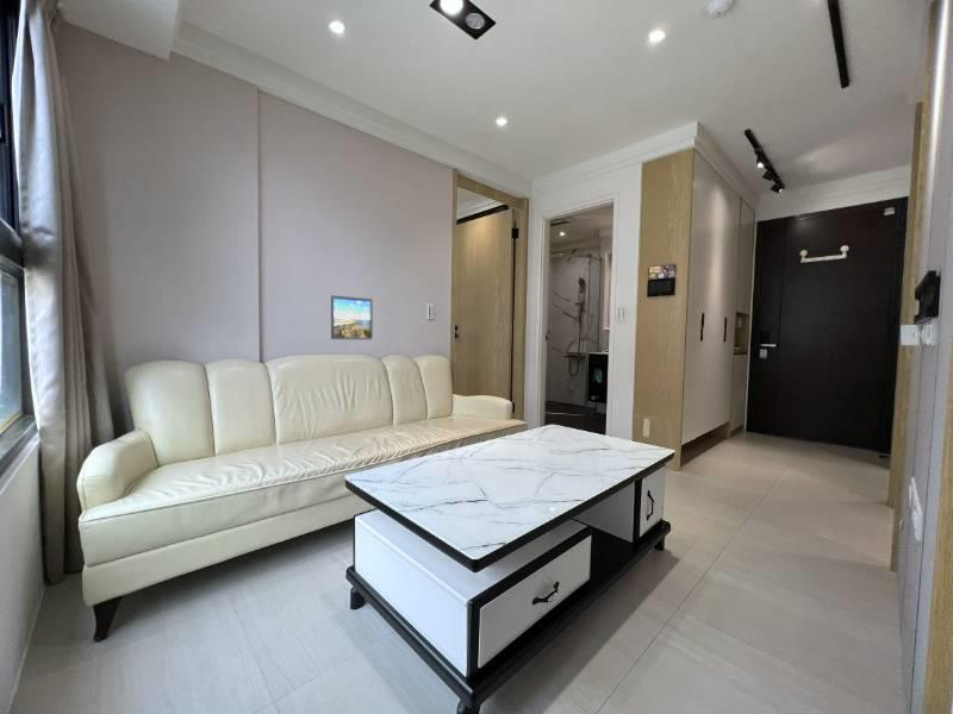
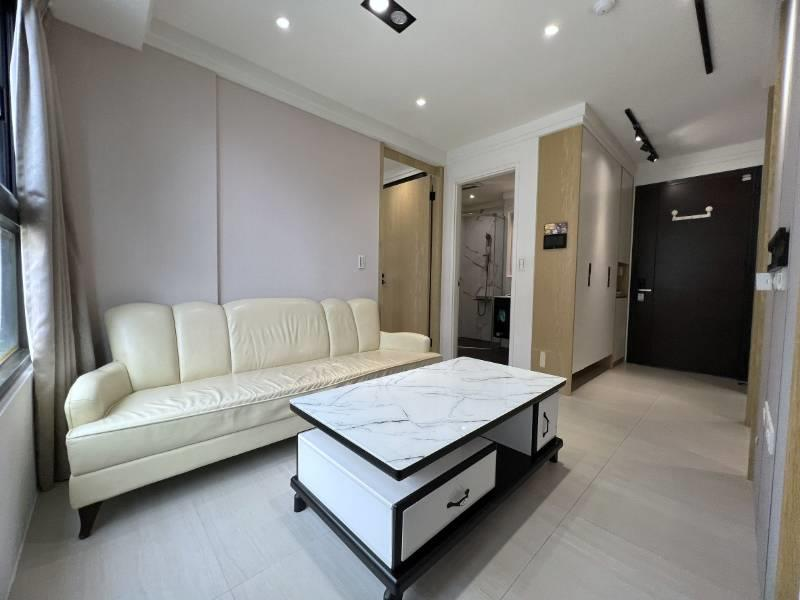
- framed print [330,294,374,340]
